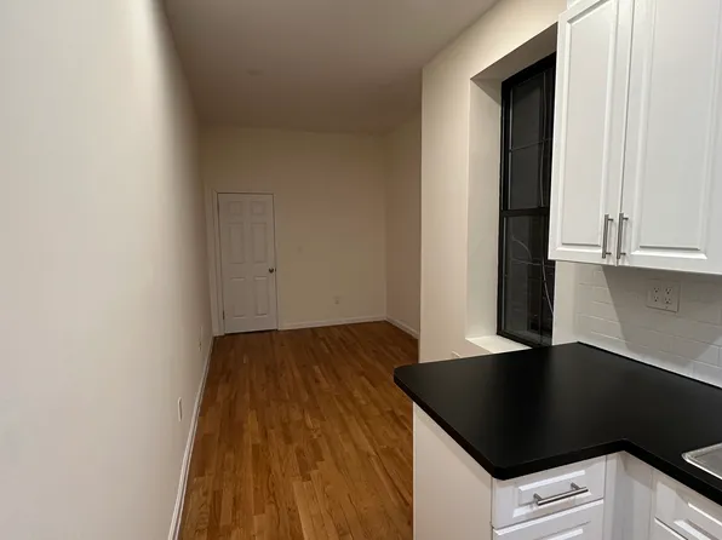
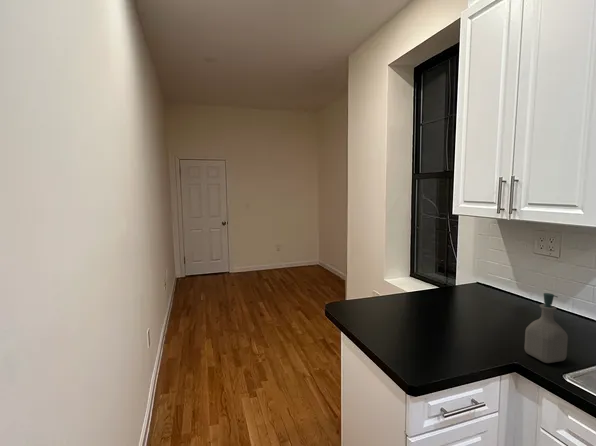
+ soap bottle [523,292,569,364]
